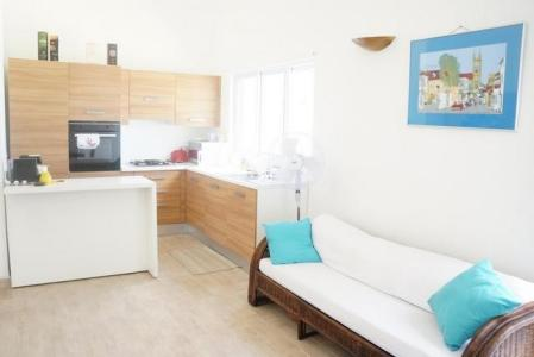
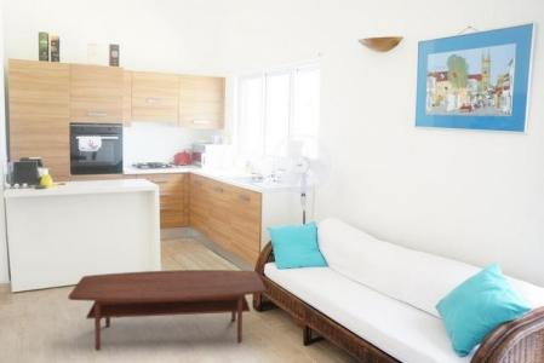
+ coffee table [67,269,268,352]
